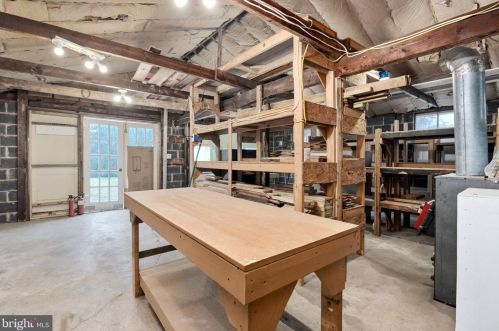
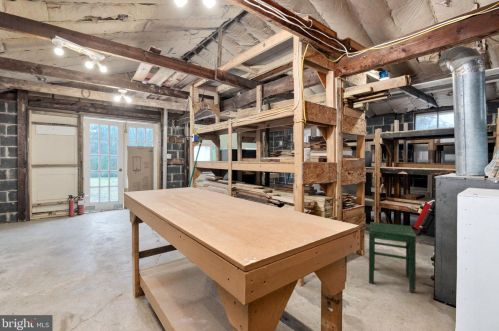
+ stool [368,221,417,294]
